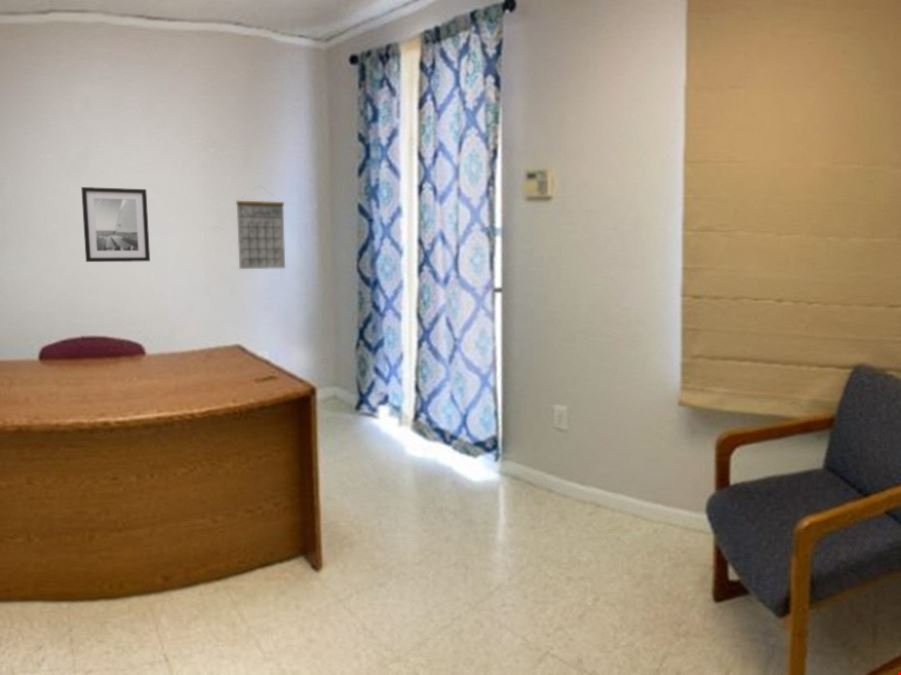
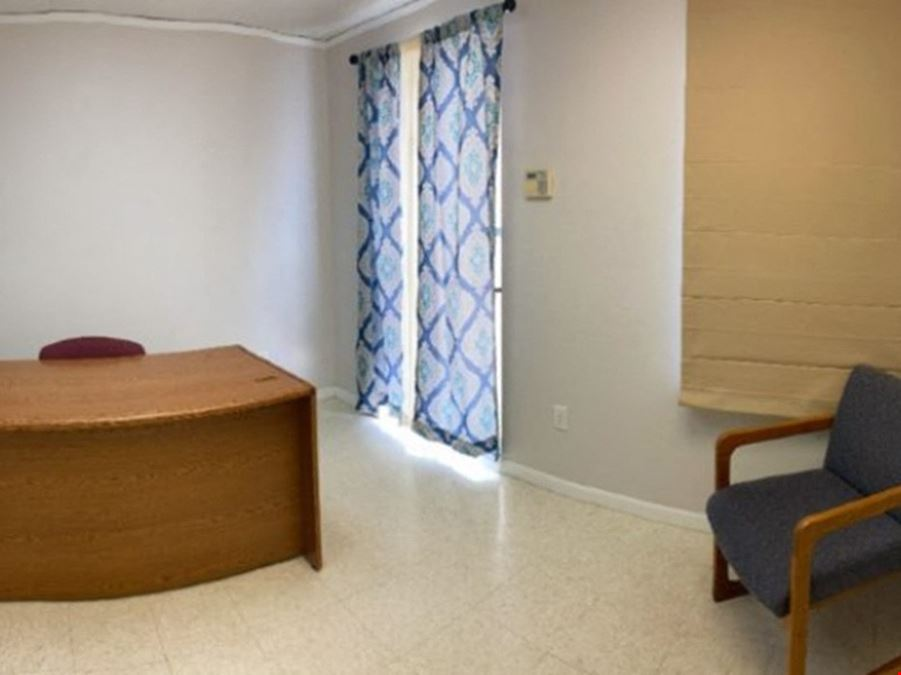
- wall art [80,186,151,263]
- calendar [235,185,286,270]
